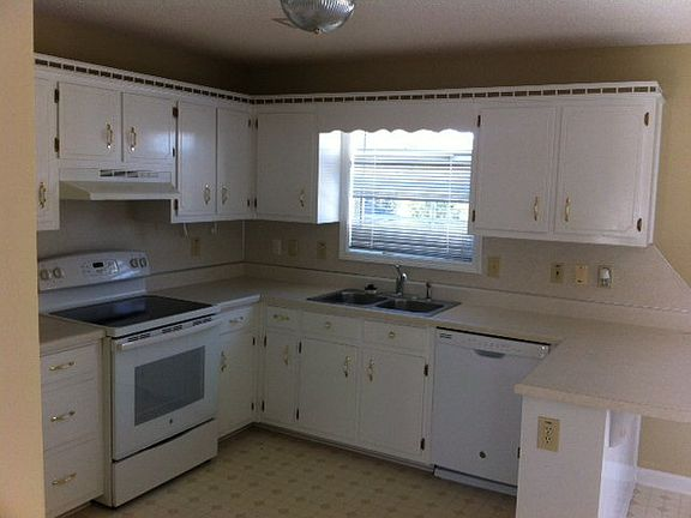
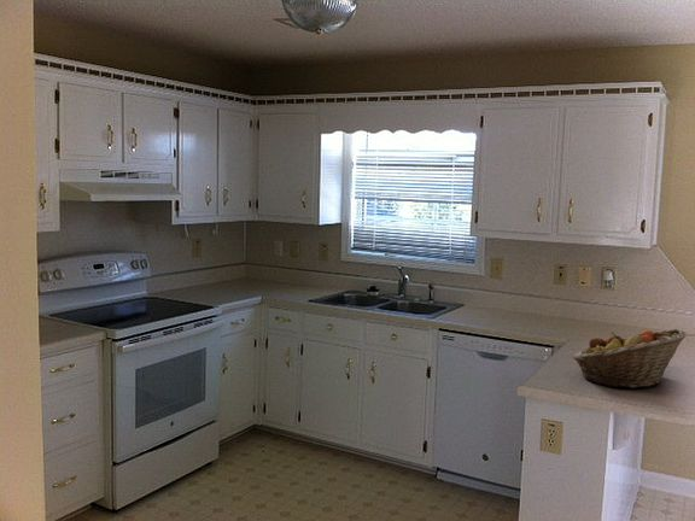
+ fruit basket [572,328,688,390]
